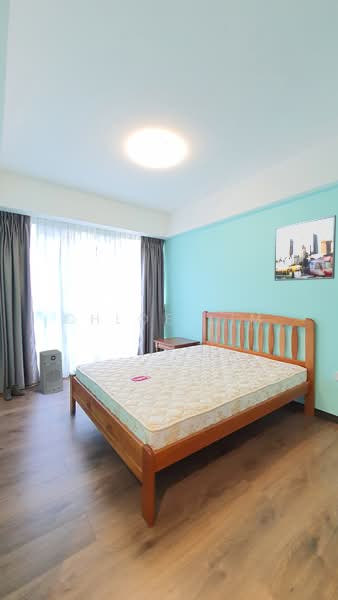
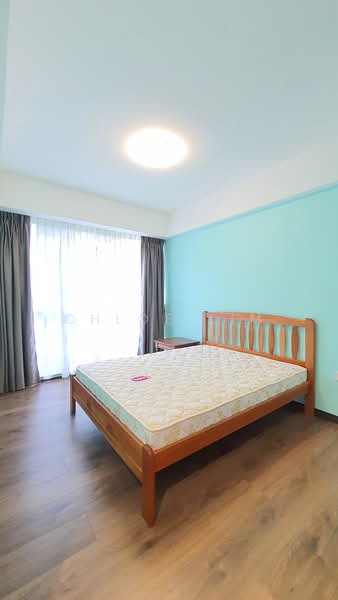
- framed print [273,214,337,282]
- air purifier [38,348,64,396]
- boots [4,384,25,402]
